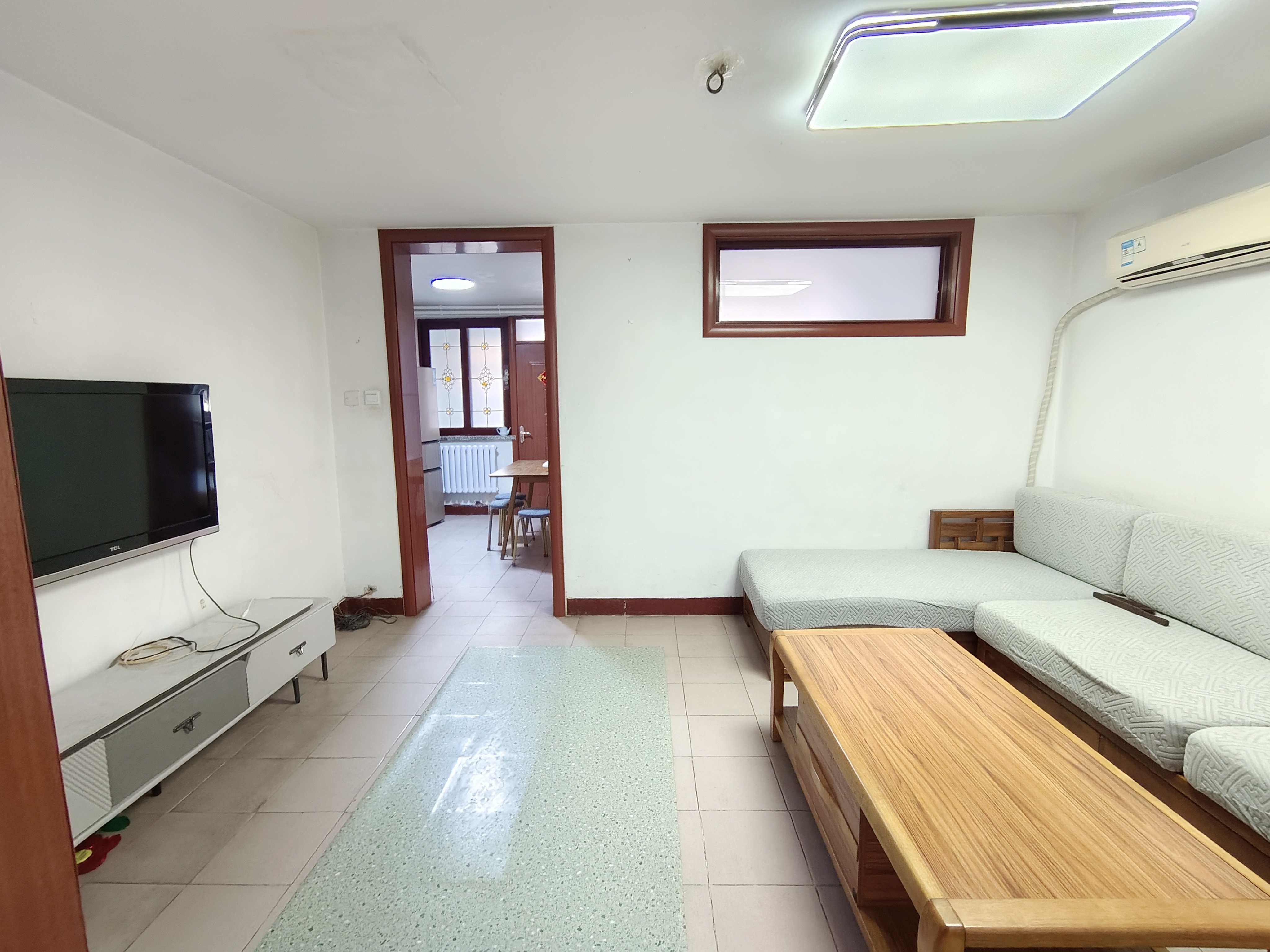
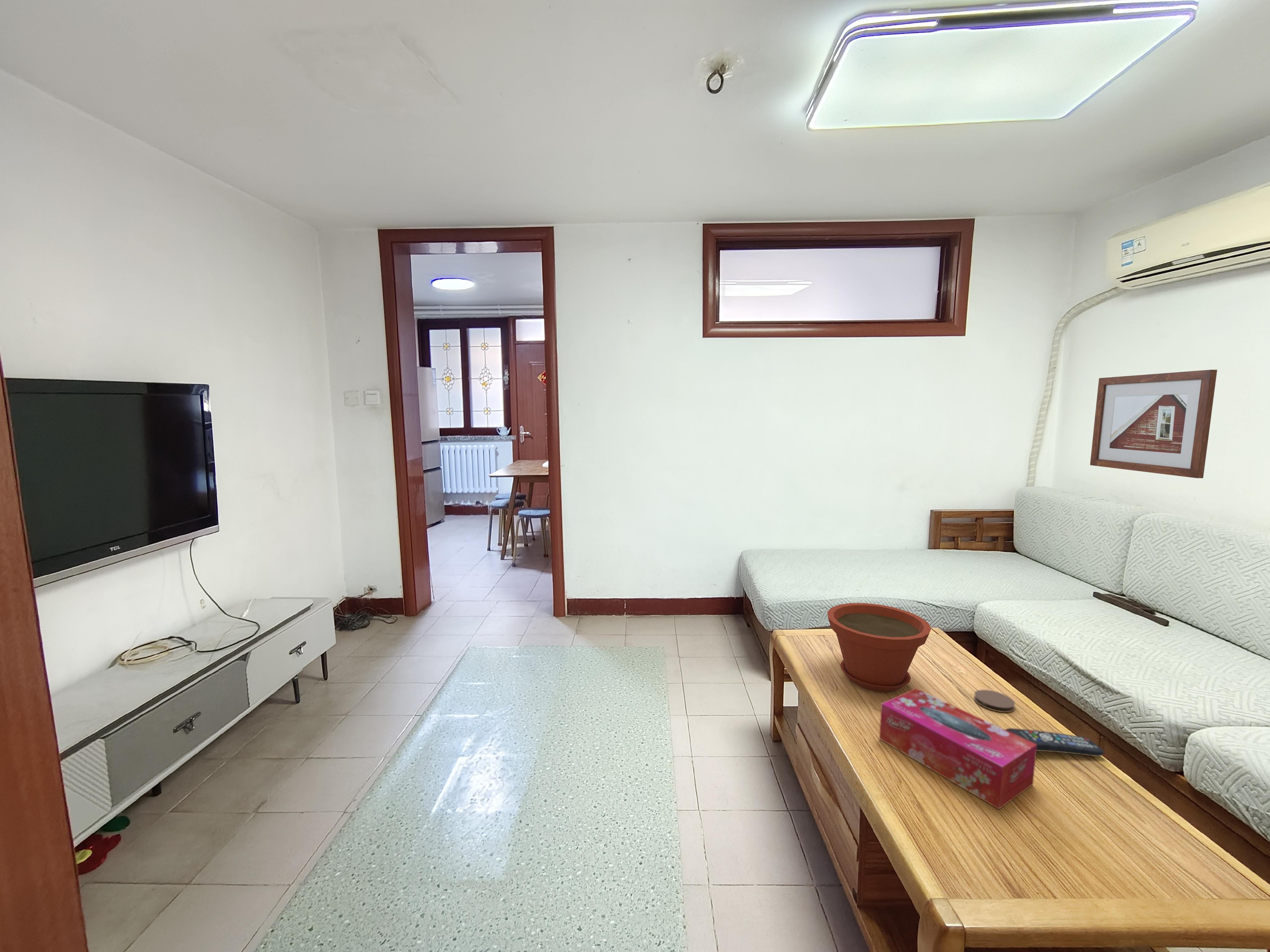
+ remote control [1005,728,1104,757]
+ plant pot [827,603,931,693]
+ tissue box [879,688,1037,809]
+ coaster [974,690,1015,713]
+ picture frame [1090,369,1218,478]
